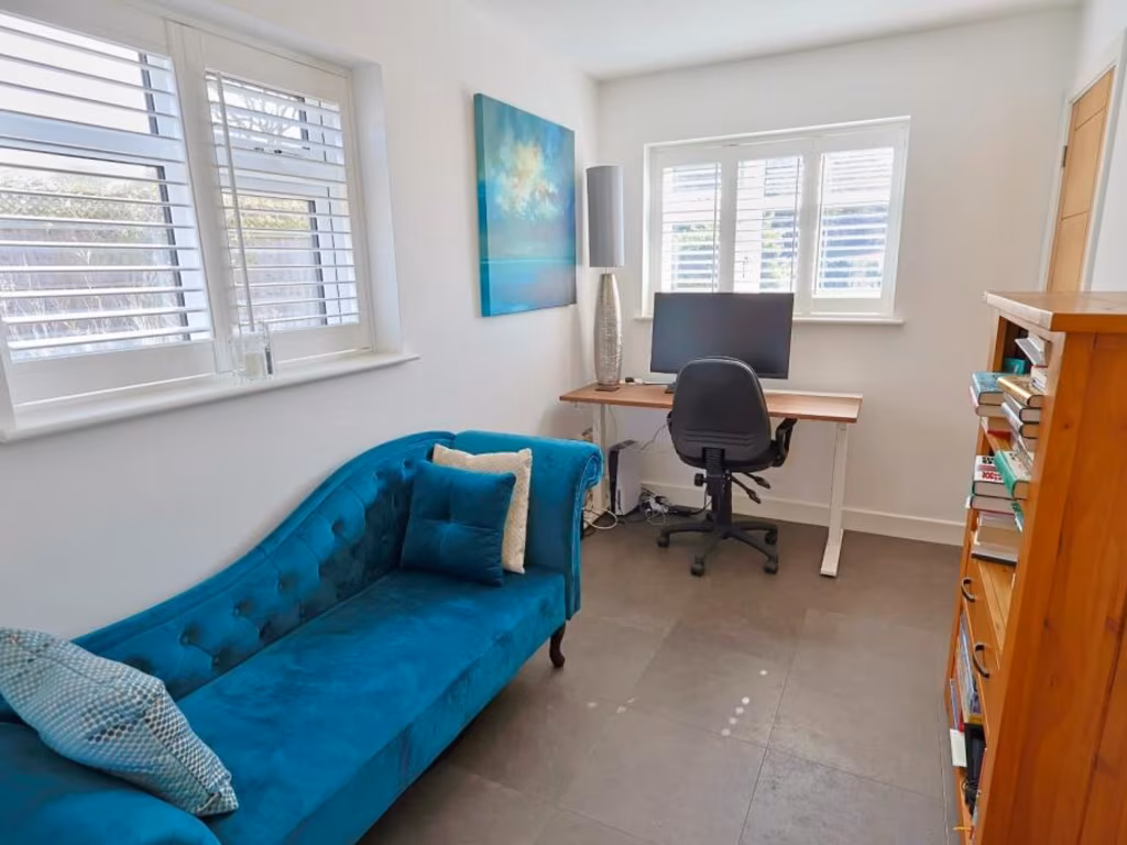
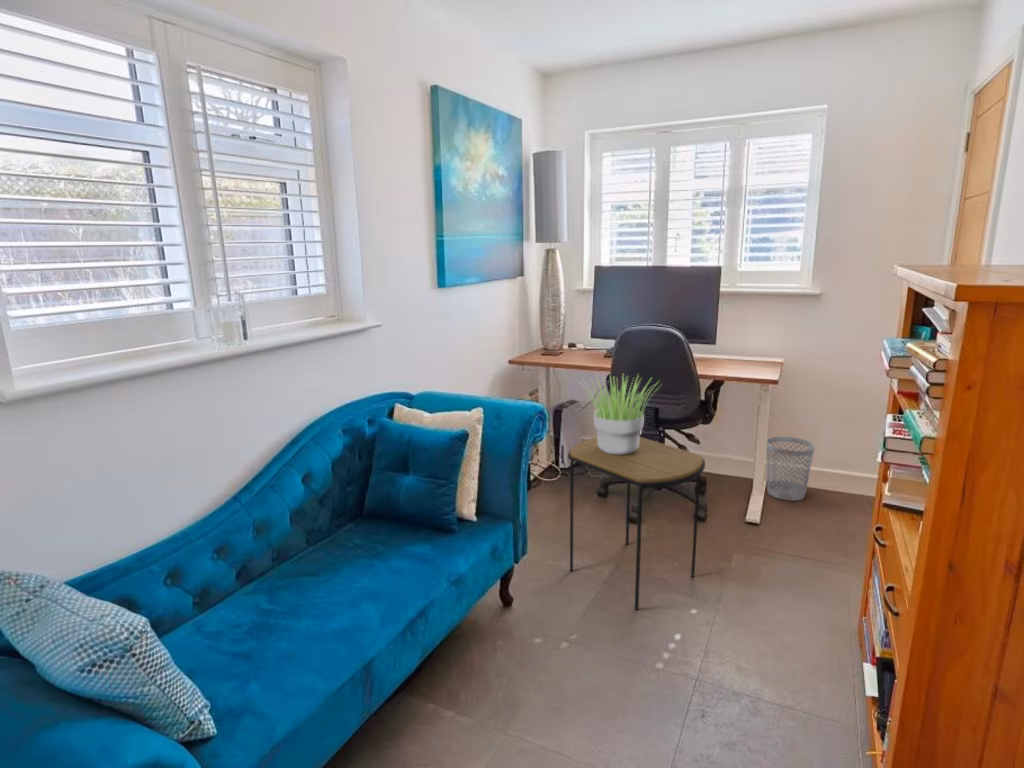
+ wastebasket [766,436,816,502]
+ side table [567,436,706,611]
+ potted plant [580,373,662,454]
